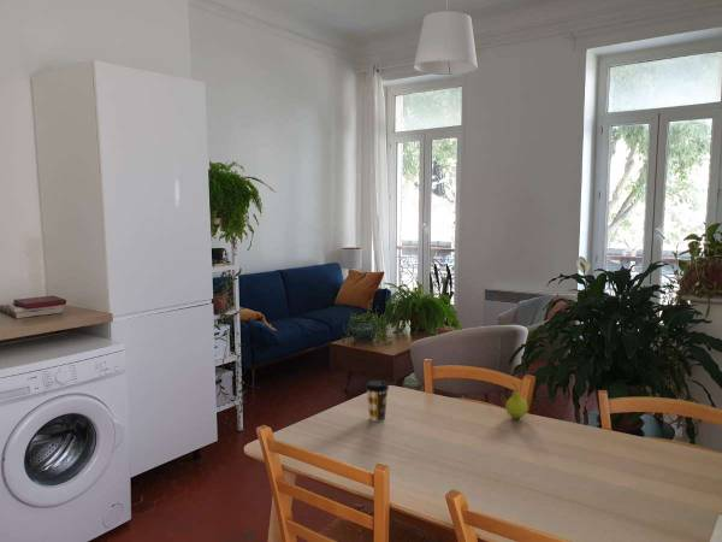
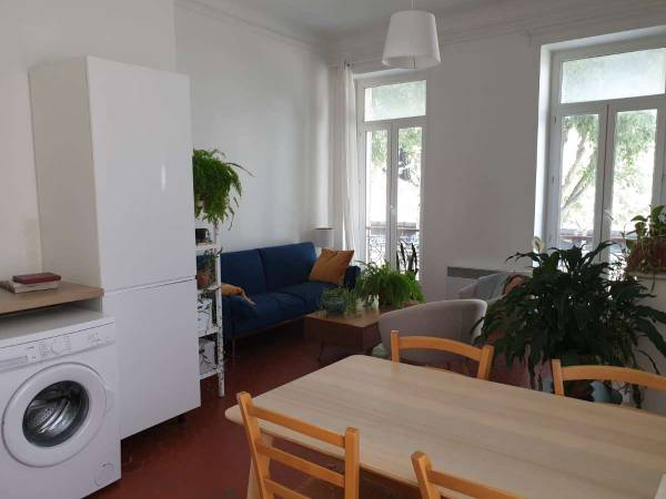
- fruit [504,381,529,420]
- coffee cup [365,379,390,423]
